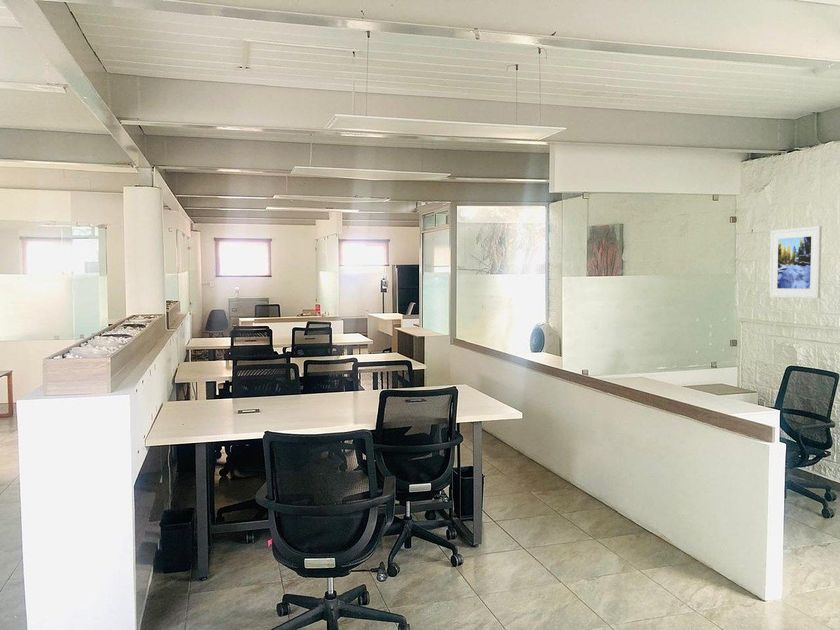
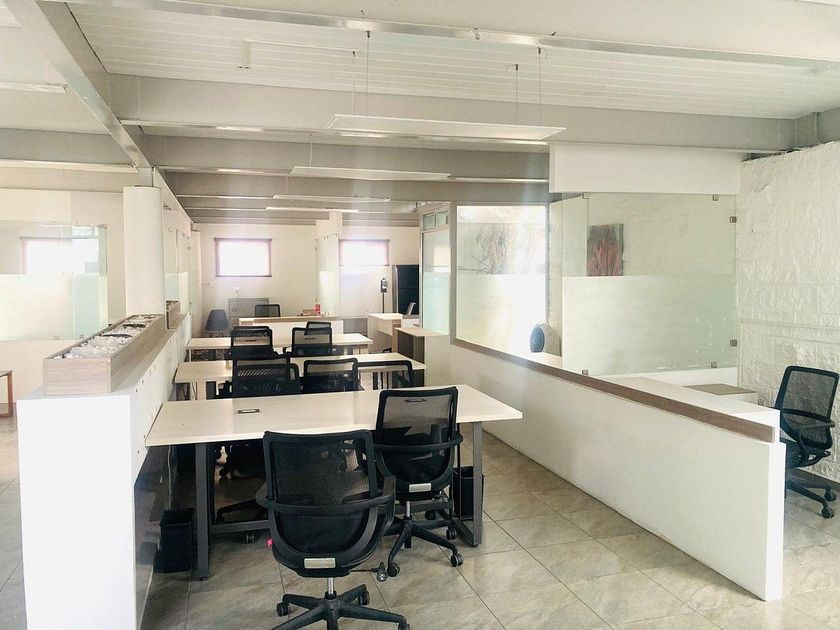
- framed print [768,225,823,299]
